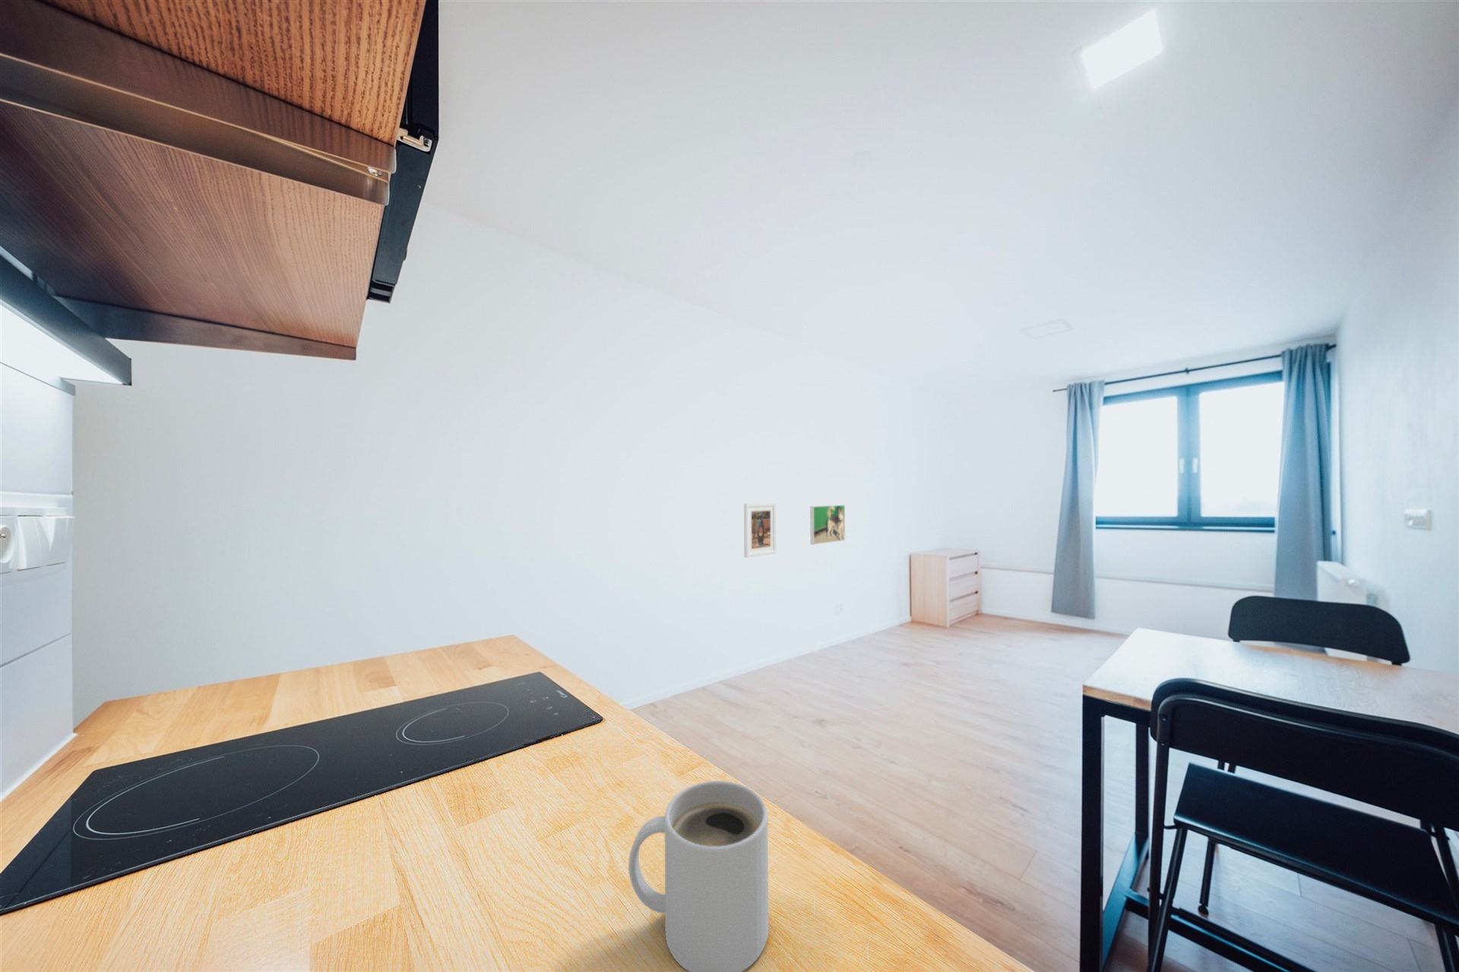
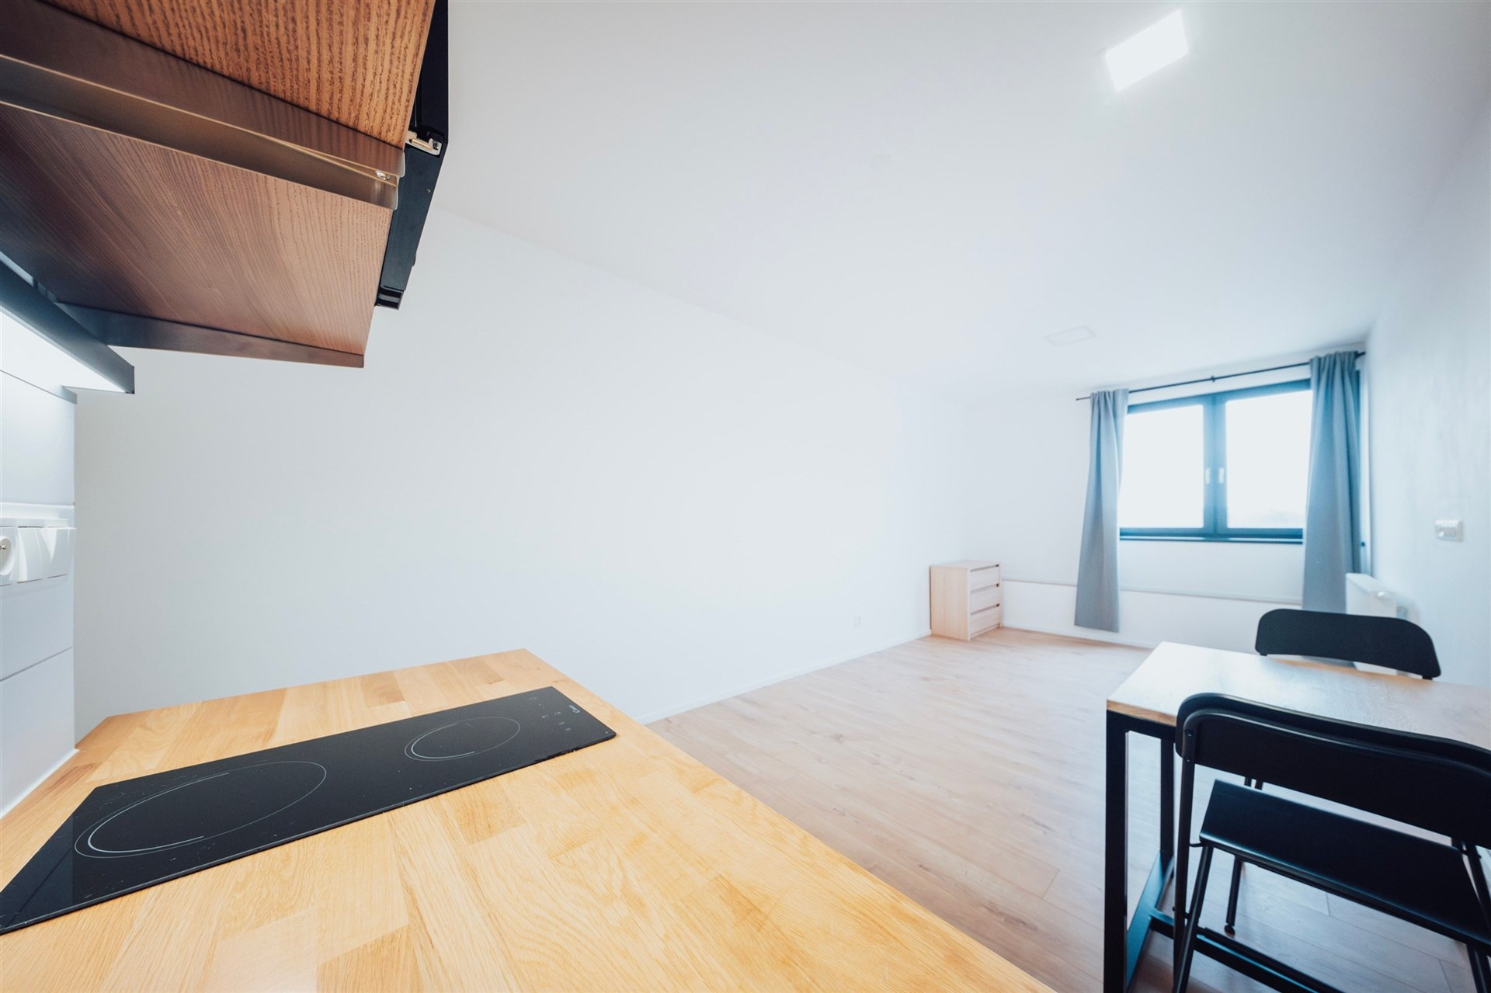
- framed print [809,503,846,546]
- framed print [743,501,778,559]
- mug [628,780,770,972]
